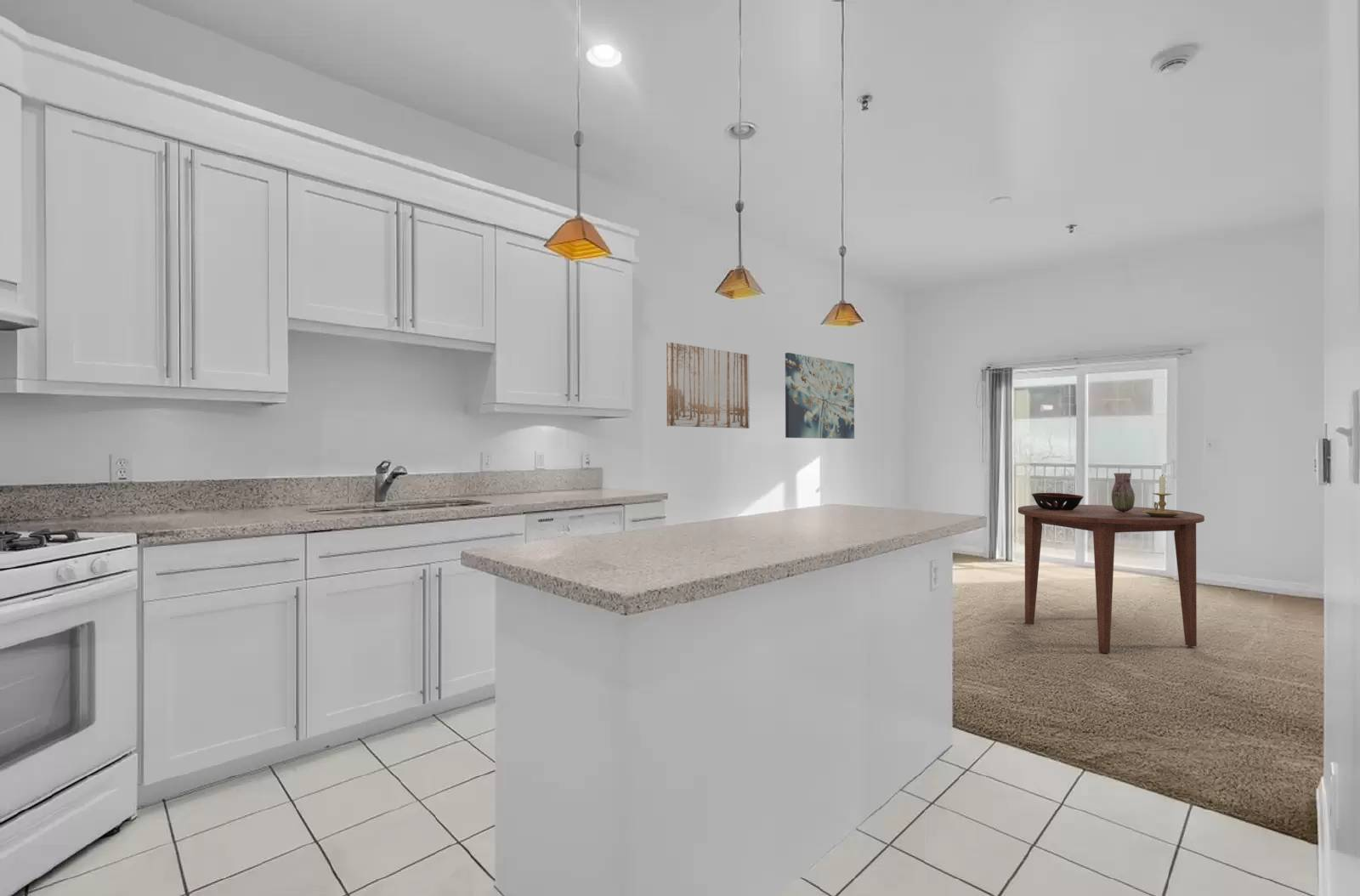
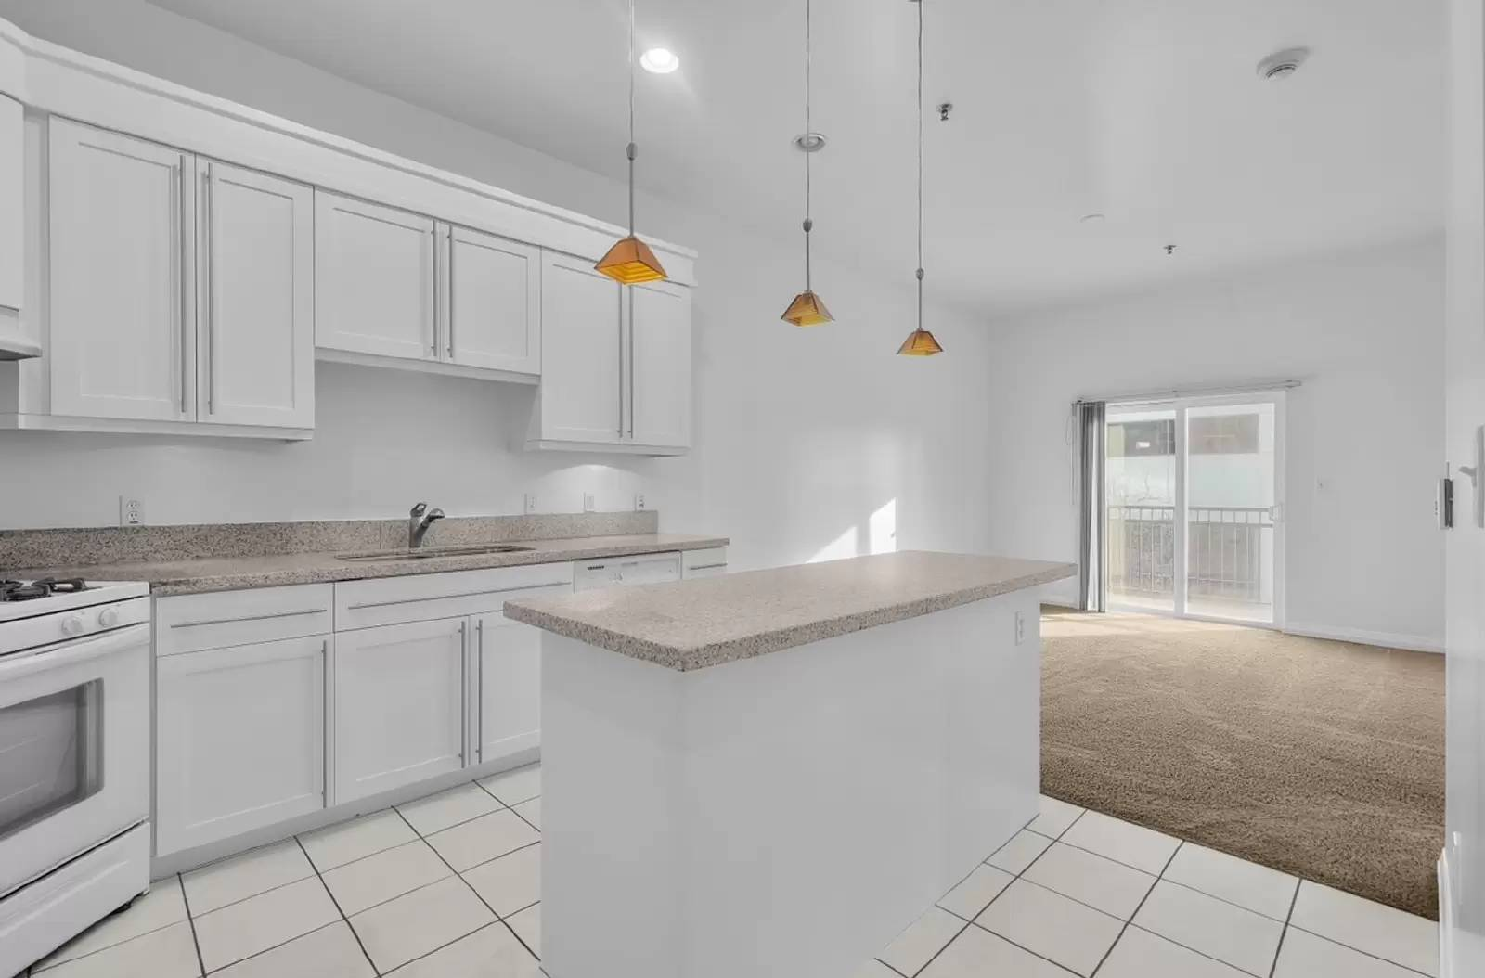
- candle holder [1142,474,1181,517]
- wall art [666,342,751,429]
- decorative bowl [1031,492,1085,510]
- vase [1111,473,1136,512]
- dining table [1017,503,1205,654]
- wall art [785,352,855,439]
